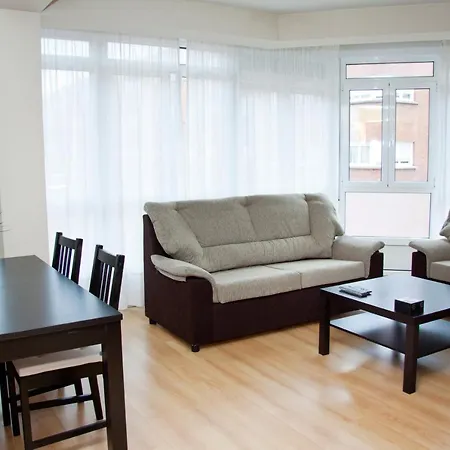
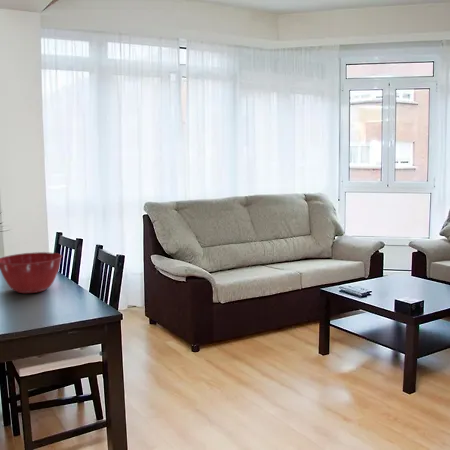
+ mixing bowl [0,251,63,294]
